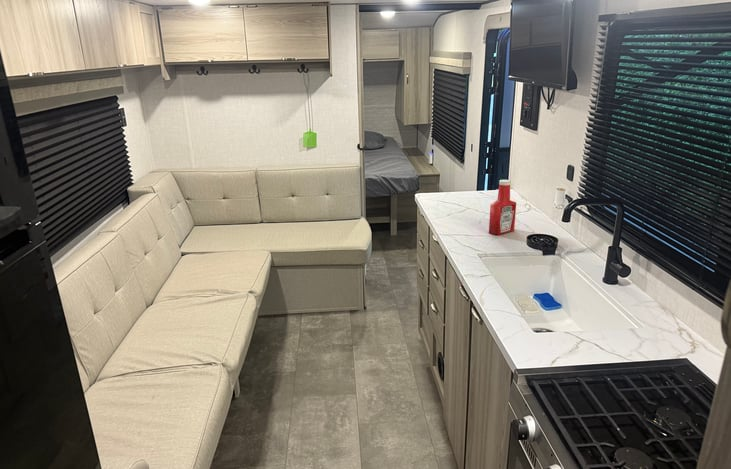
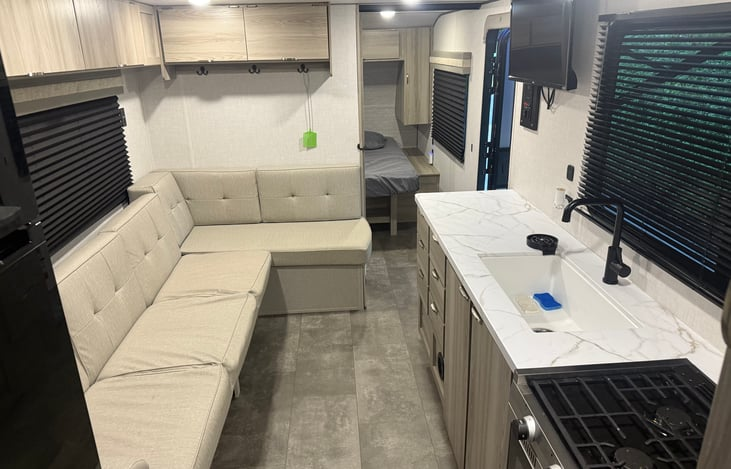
- soap bottle [488,179,517,236]
